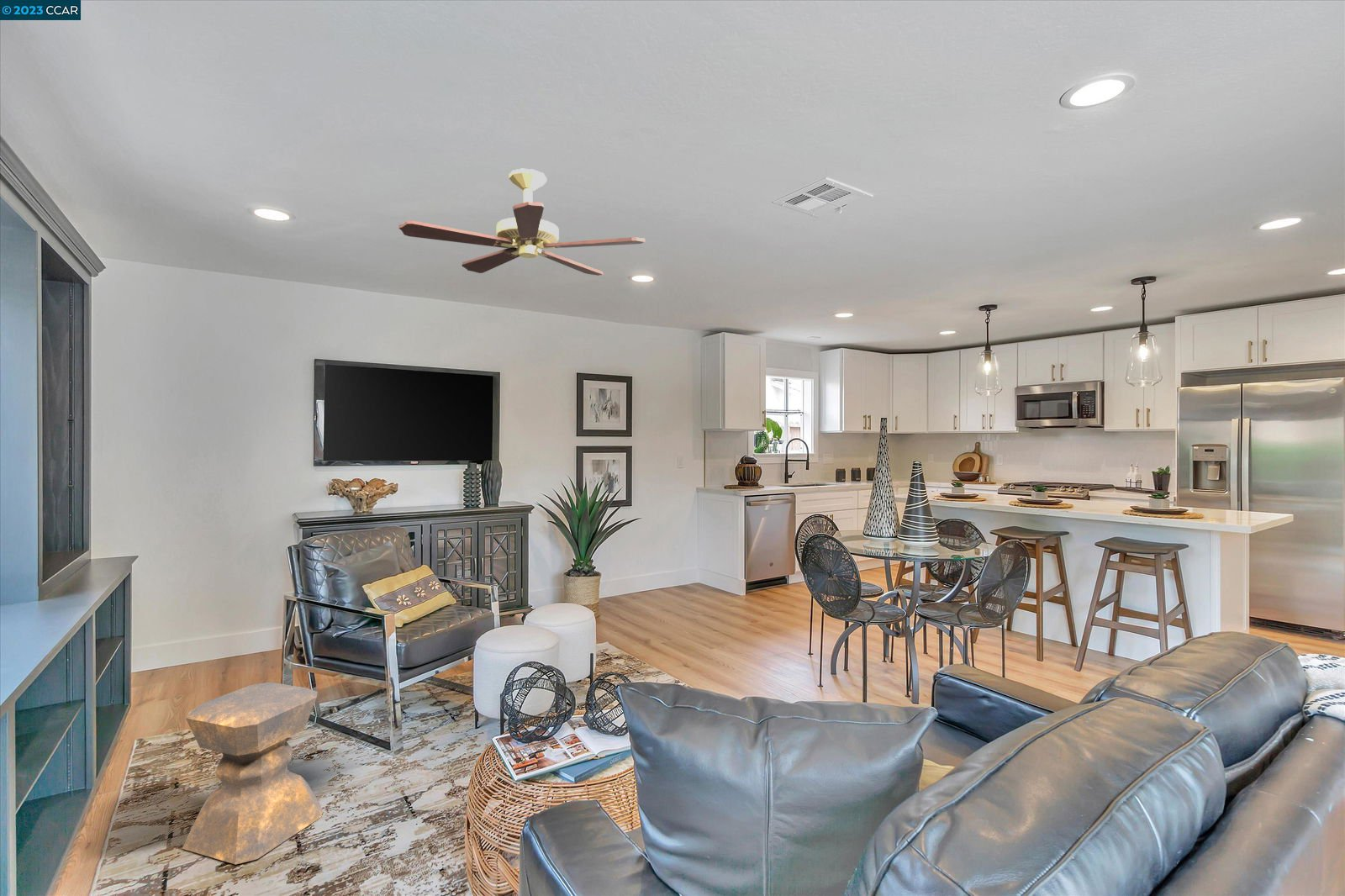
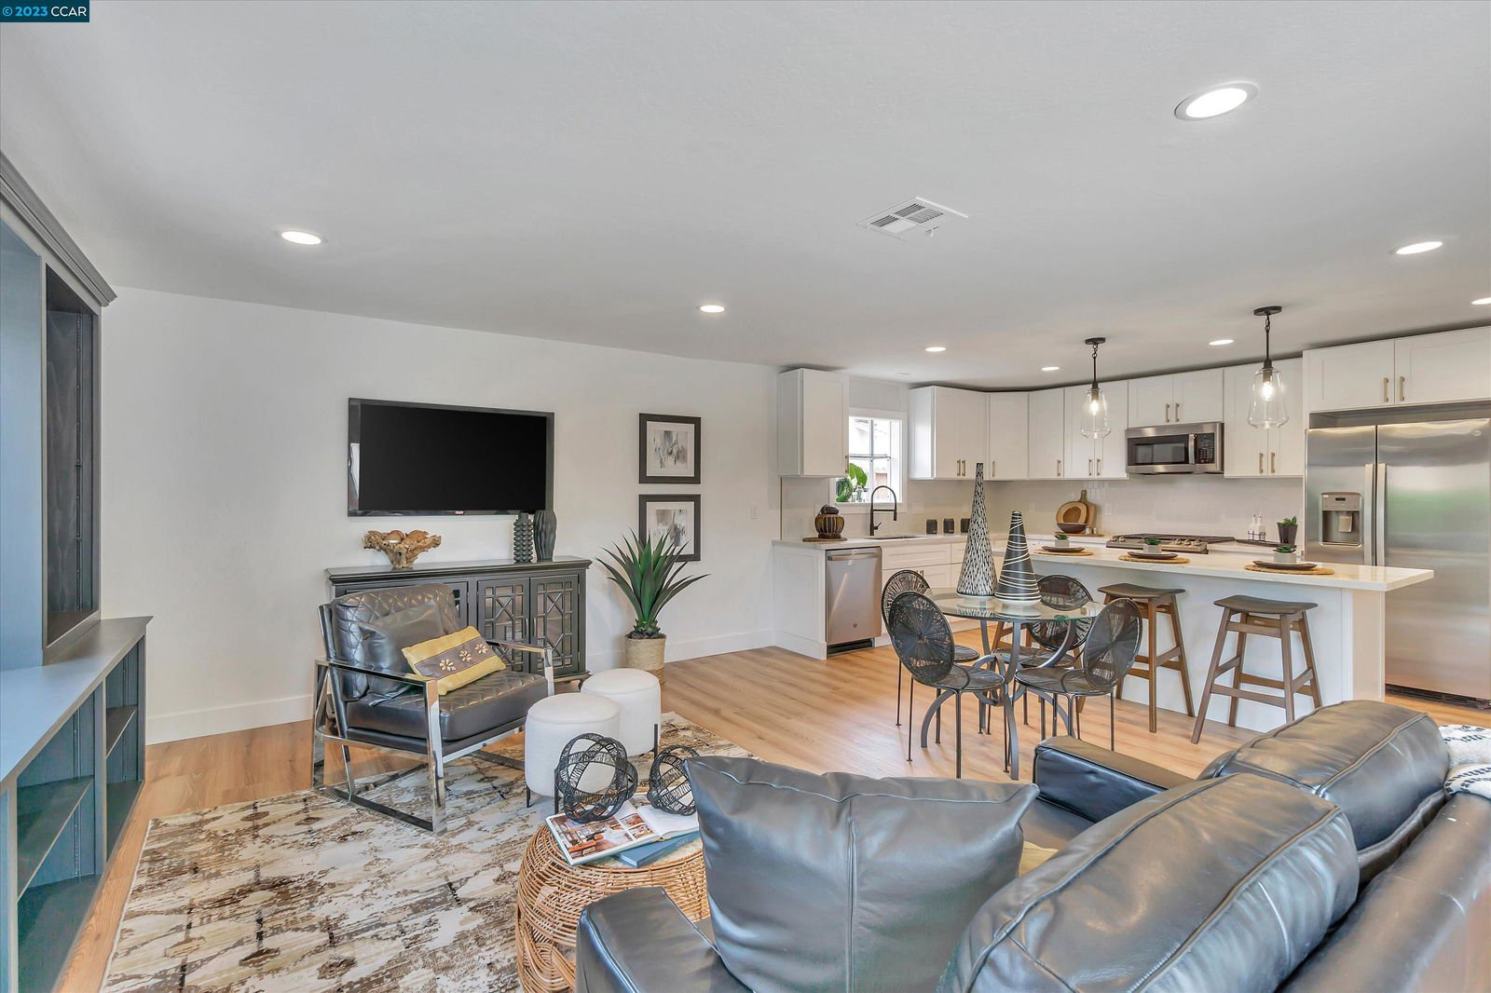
- stool [182,682,323,865]
- ceiling fan [398,168,646,277]
